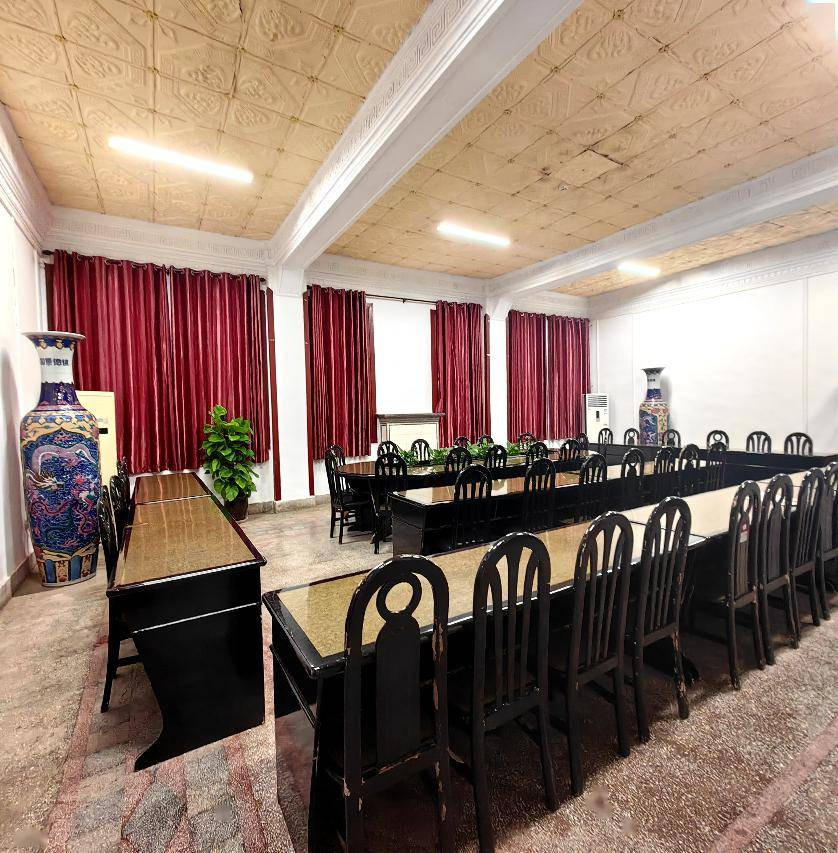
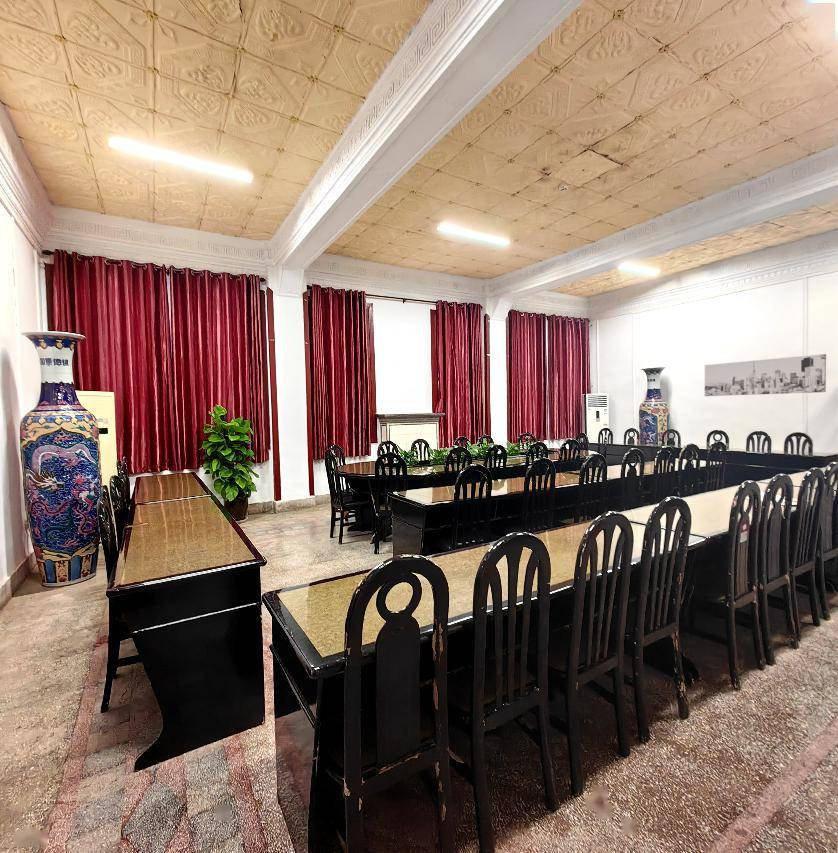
+ wall art [704,353,827,397]
